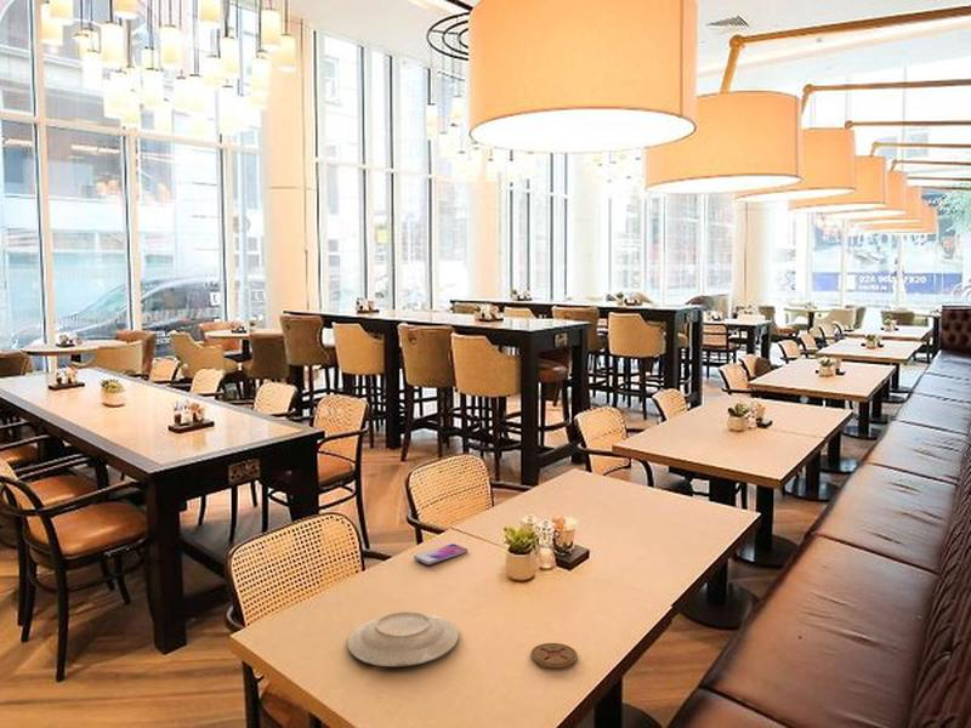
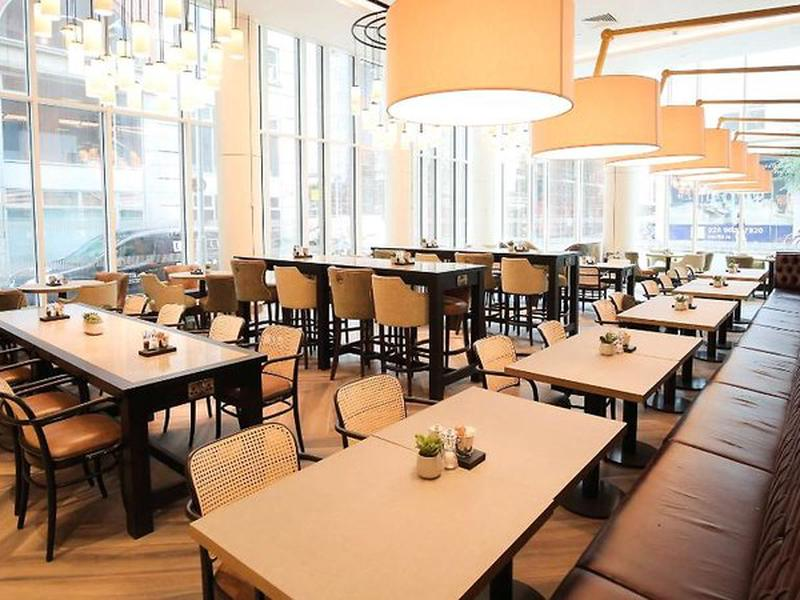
- smartphone [413,542,469,565]
- plate [346,610,460,667]
- coaster [529,642,579,670]
